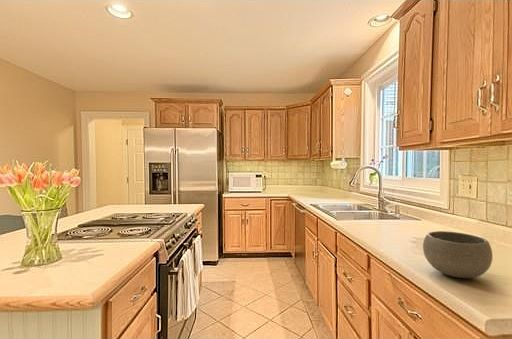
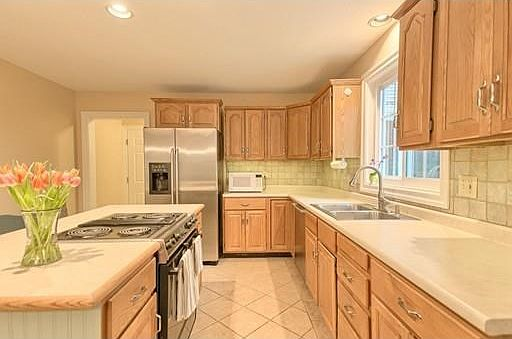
- bowl [422,230,493,279]
